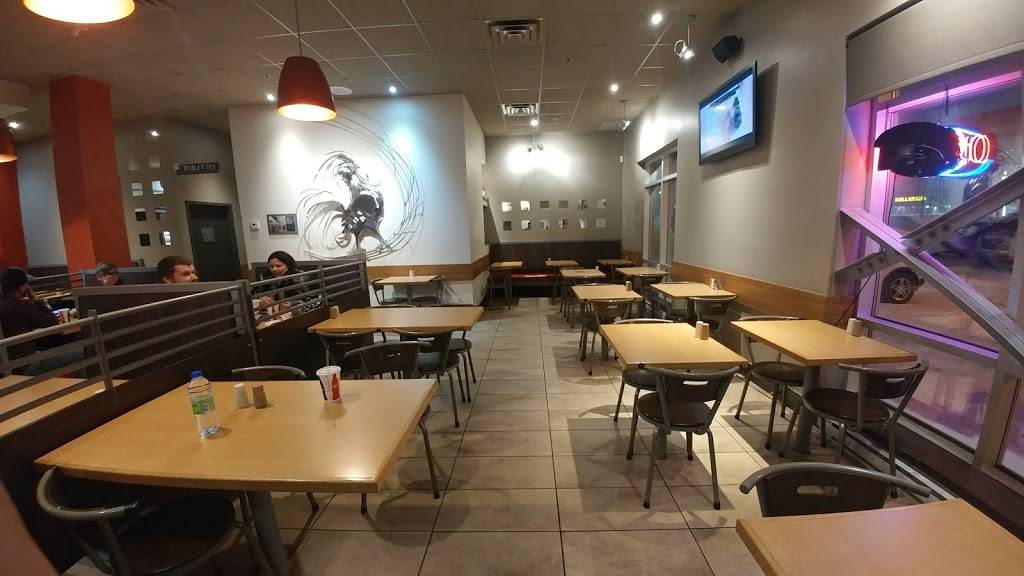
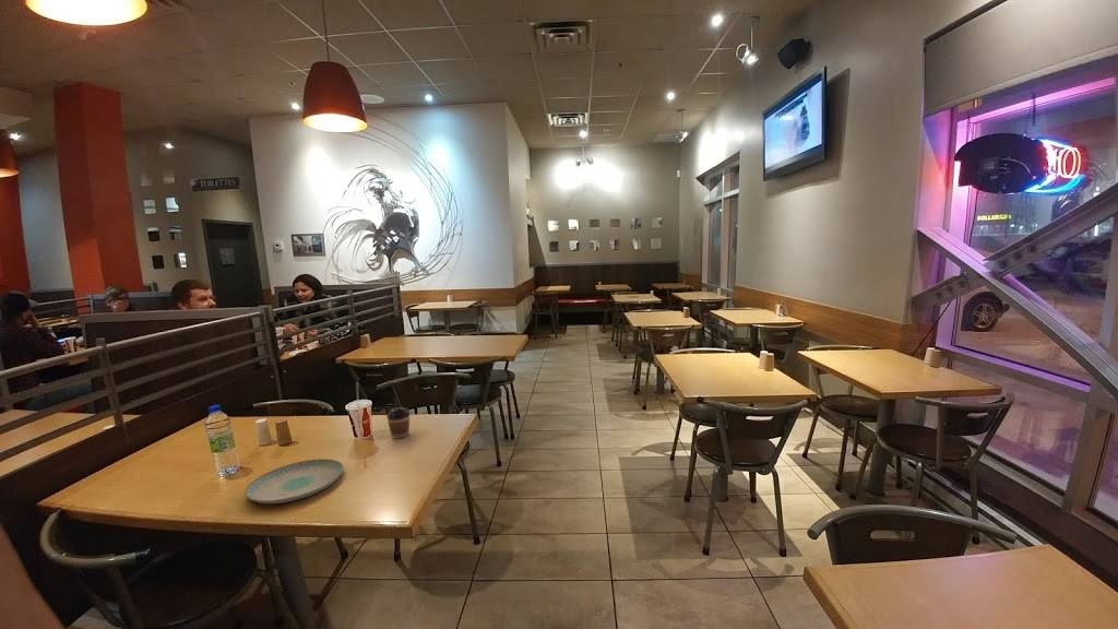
+ coffee cup [385,406,411,439]
+ plate [245,458,344,505]
